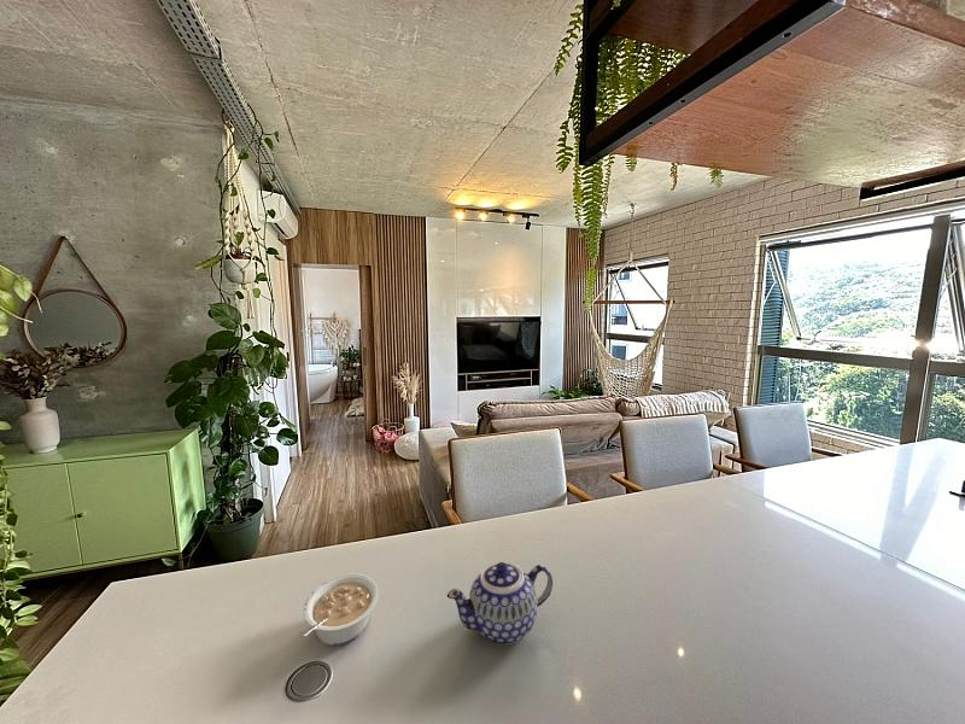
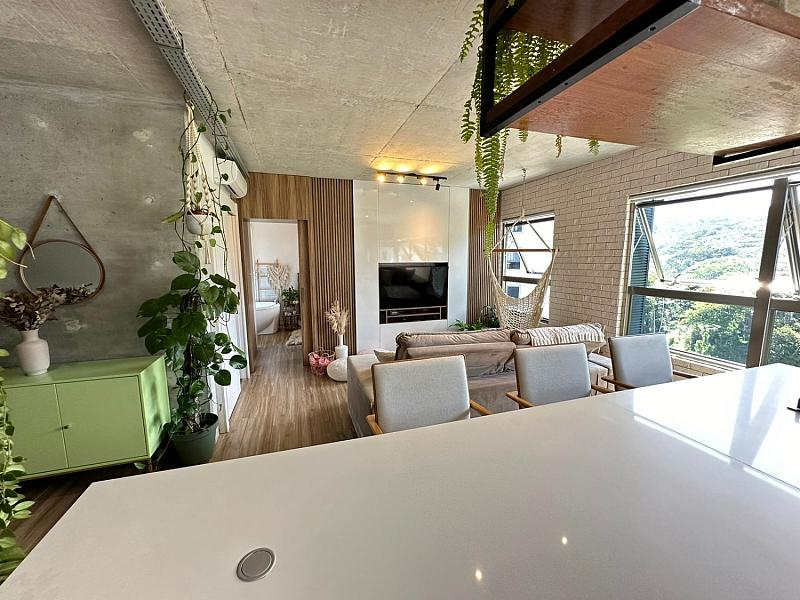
- legume [298,572,380,647]
- teapot [446,561,554,646]
